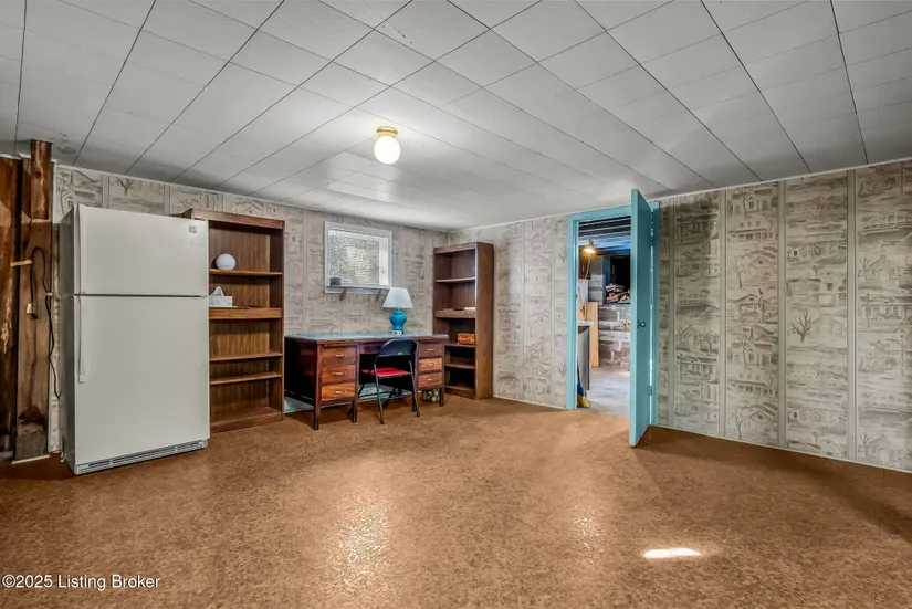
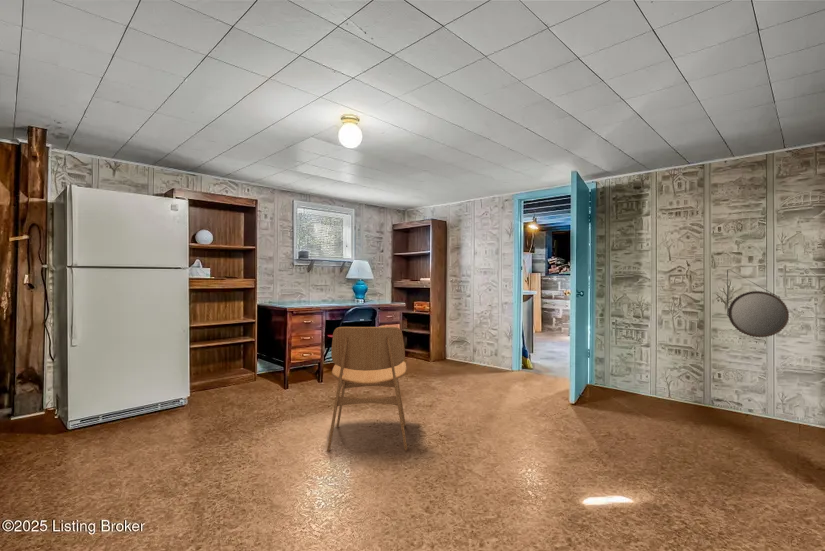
+ home mirror [726,268,790,338]
+ dining chair [326,326,408,453]
